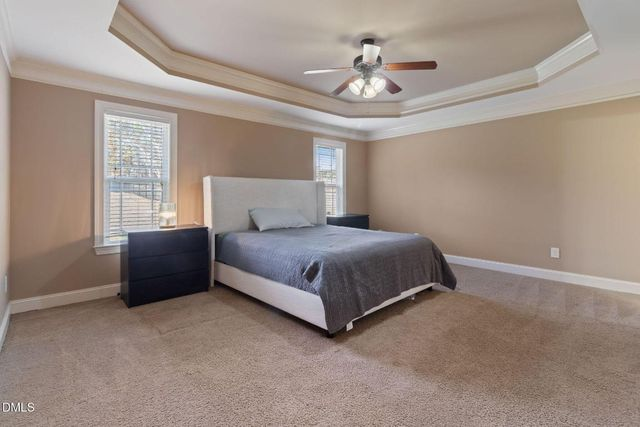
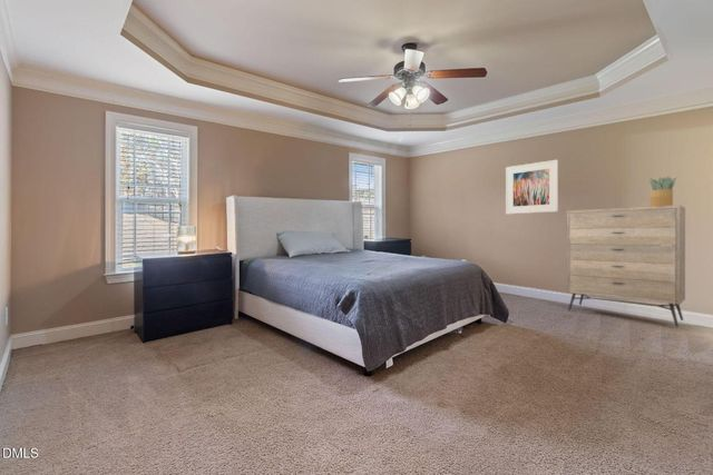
+ potted plant [648,176,677,207]
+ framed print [505,159,559,215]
+ dresser [566,204,686,328]
